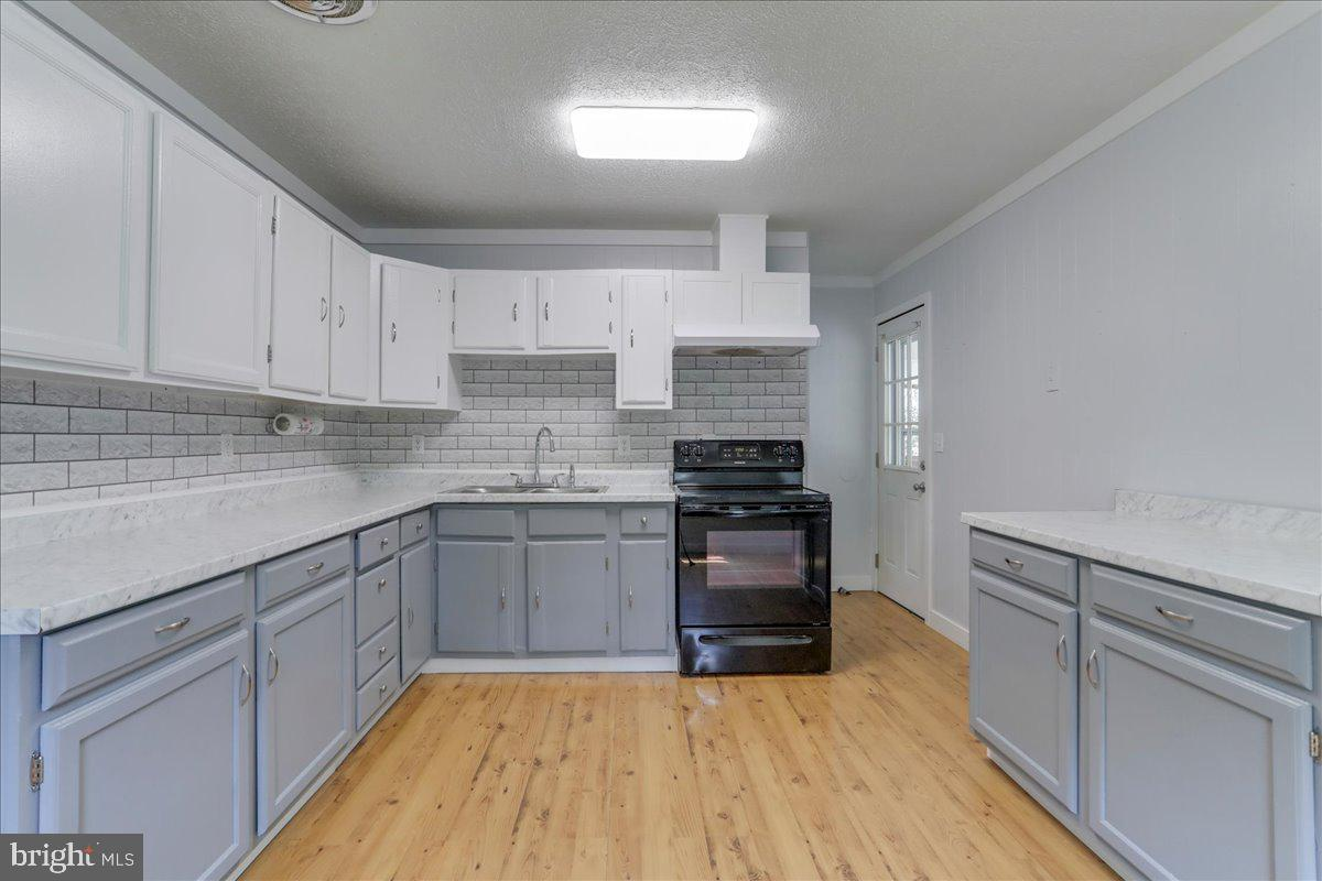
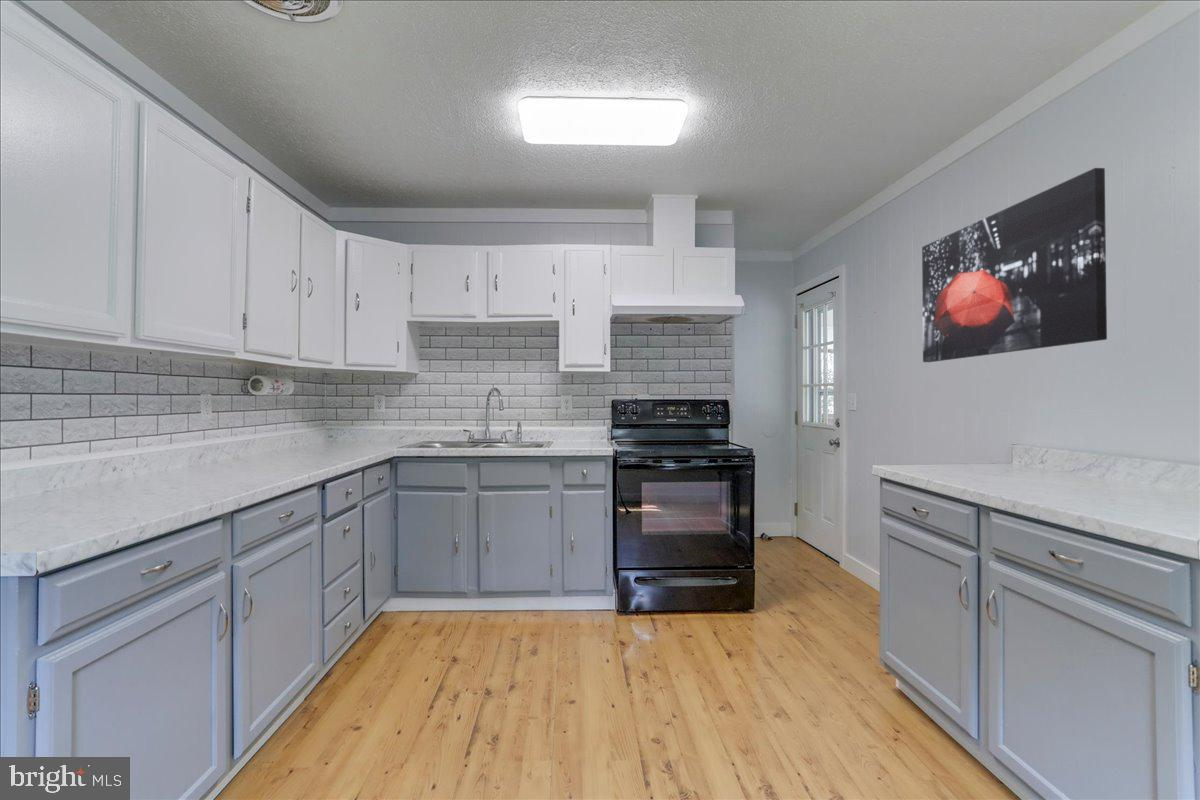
+ wall art [921,167,1108,363]
